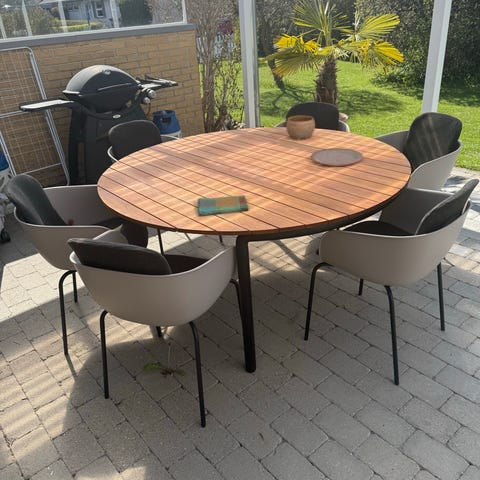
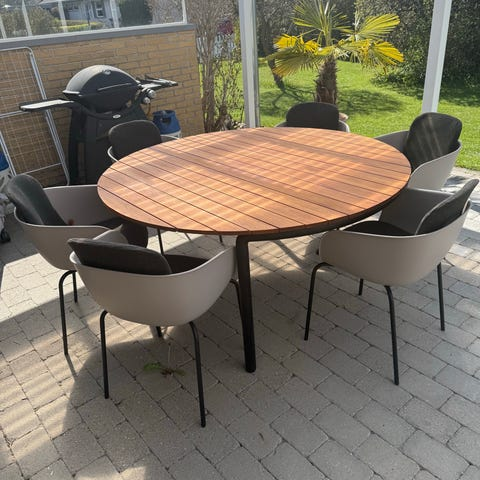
- plate [310,147,364,167]
- bowl [285,115,316,140]
- dish towel [197,194,249,217]
